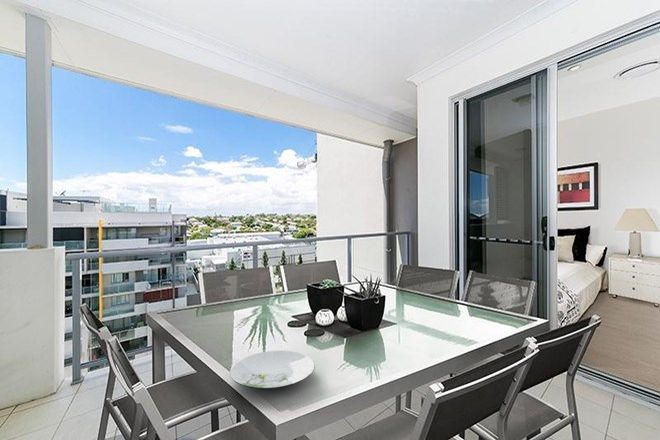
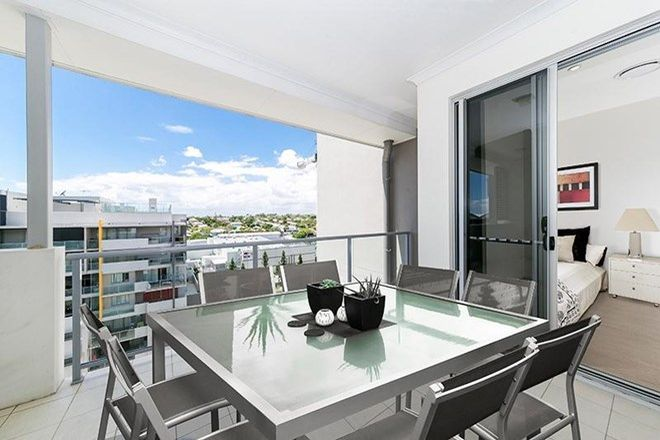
- plate [229,350,316,390]
